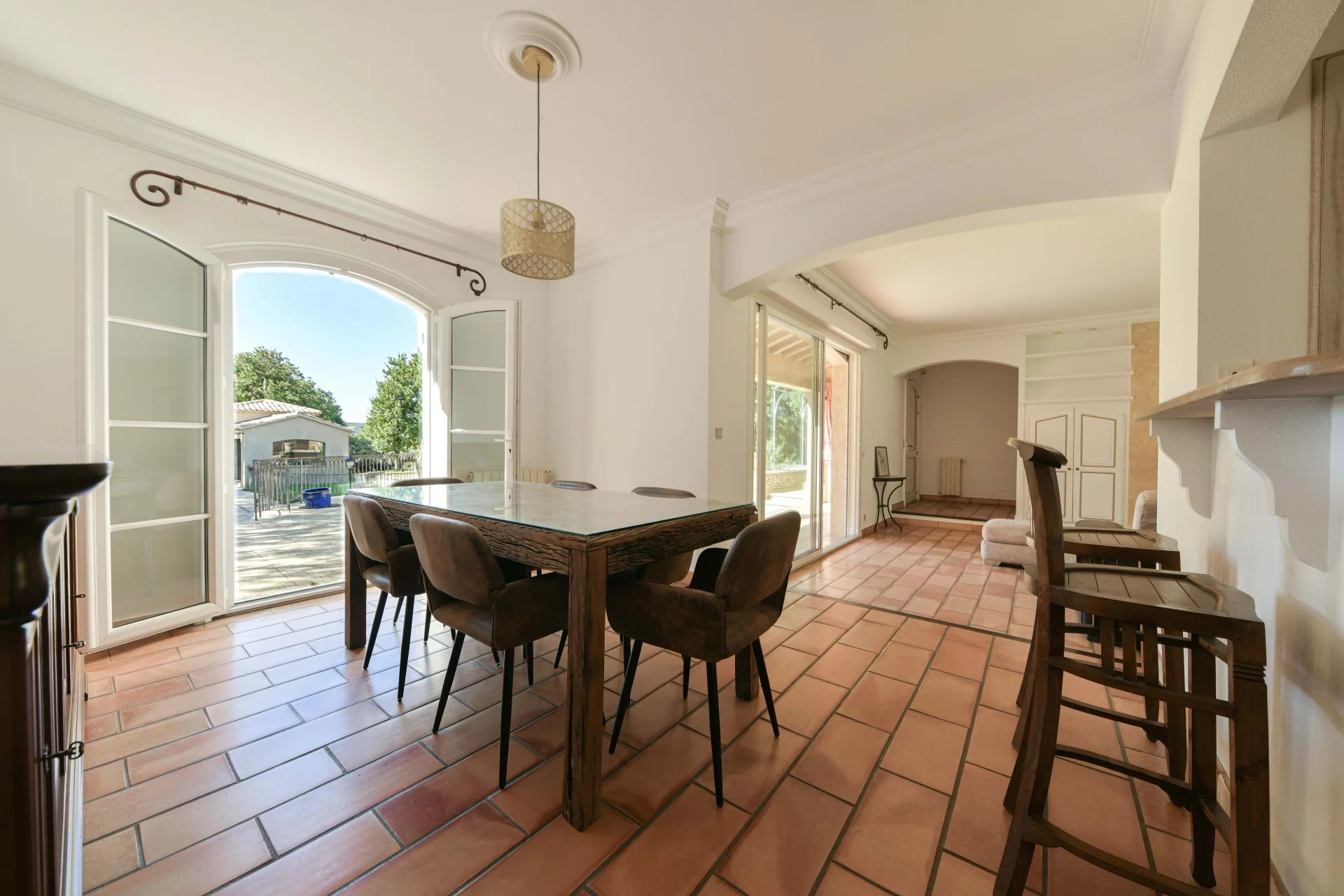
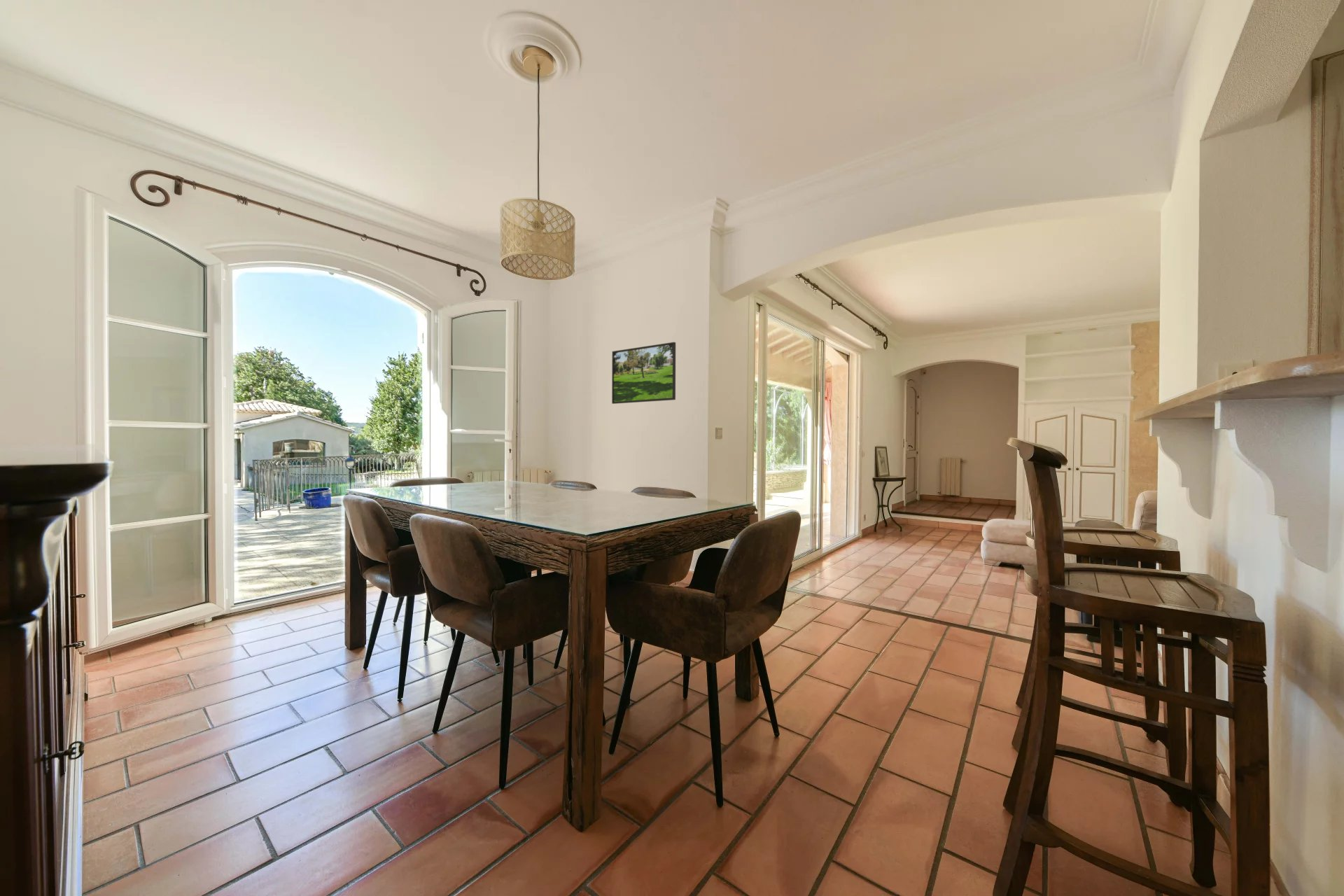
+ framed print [611,342,676,405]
